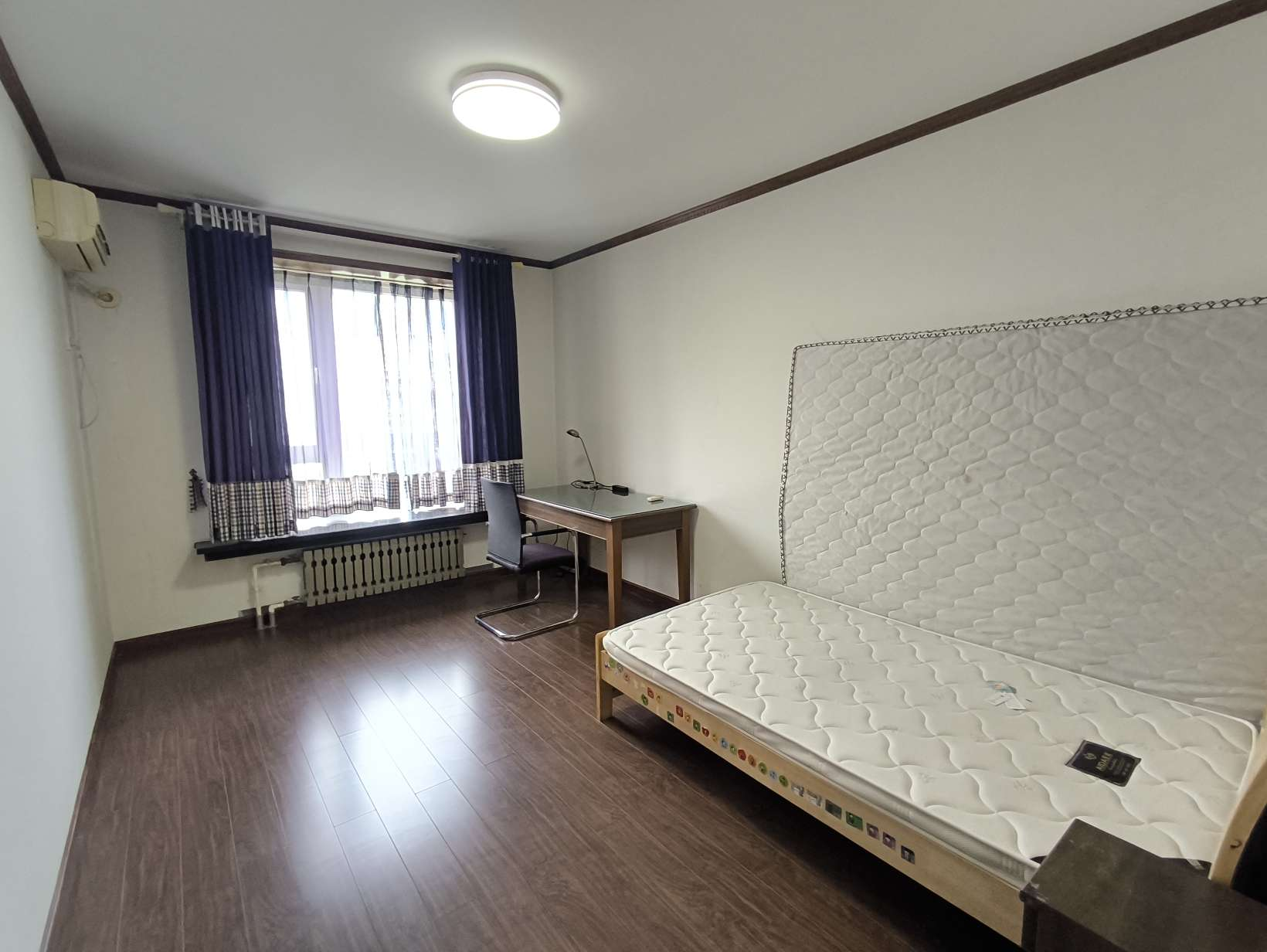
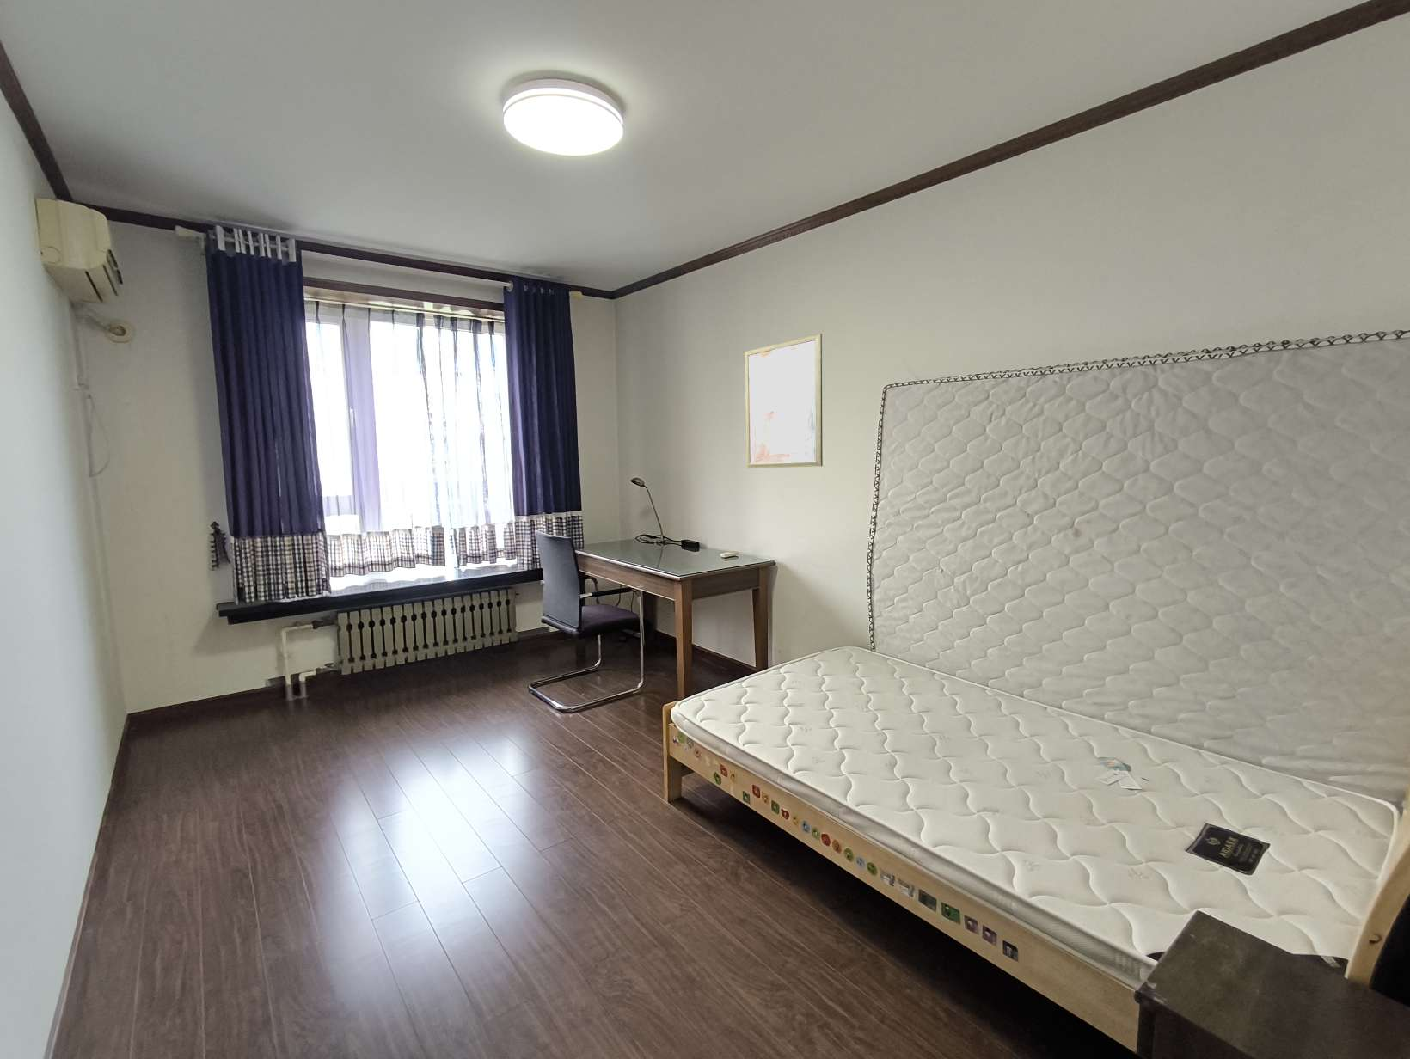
+ wall art [745,333,824,469]
